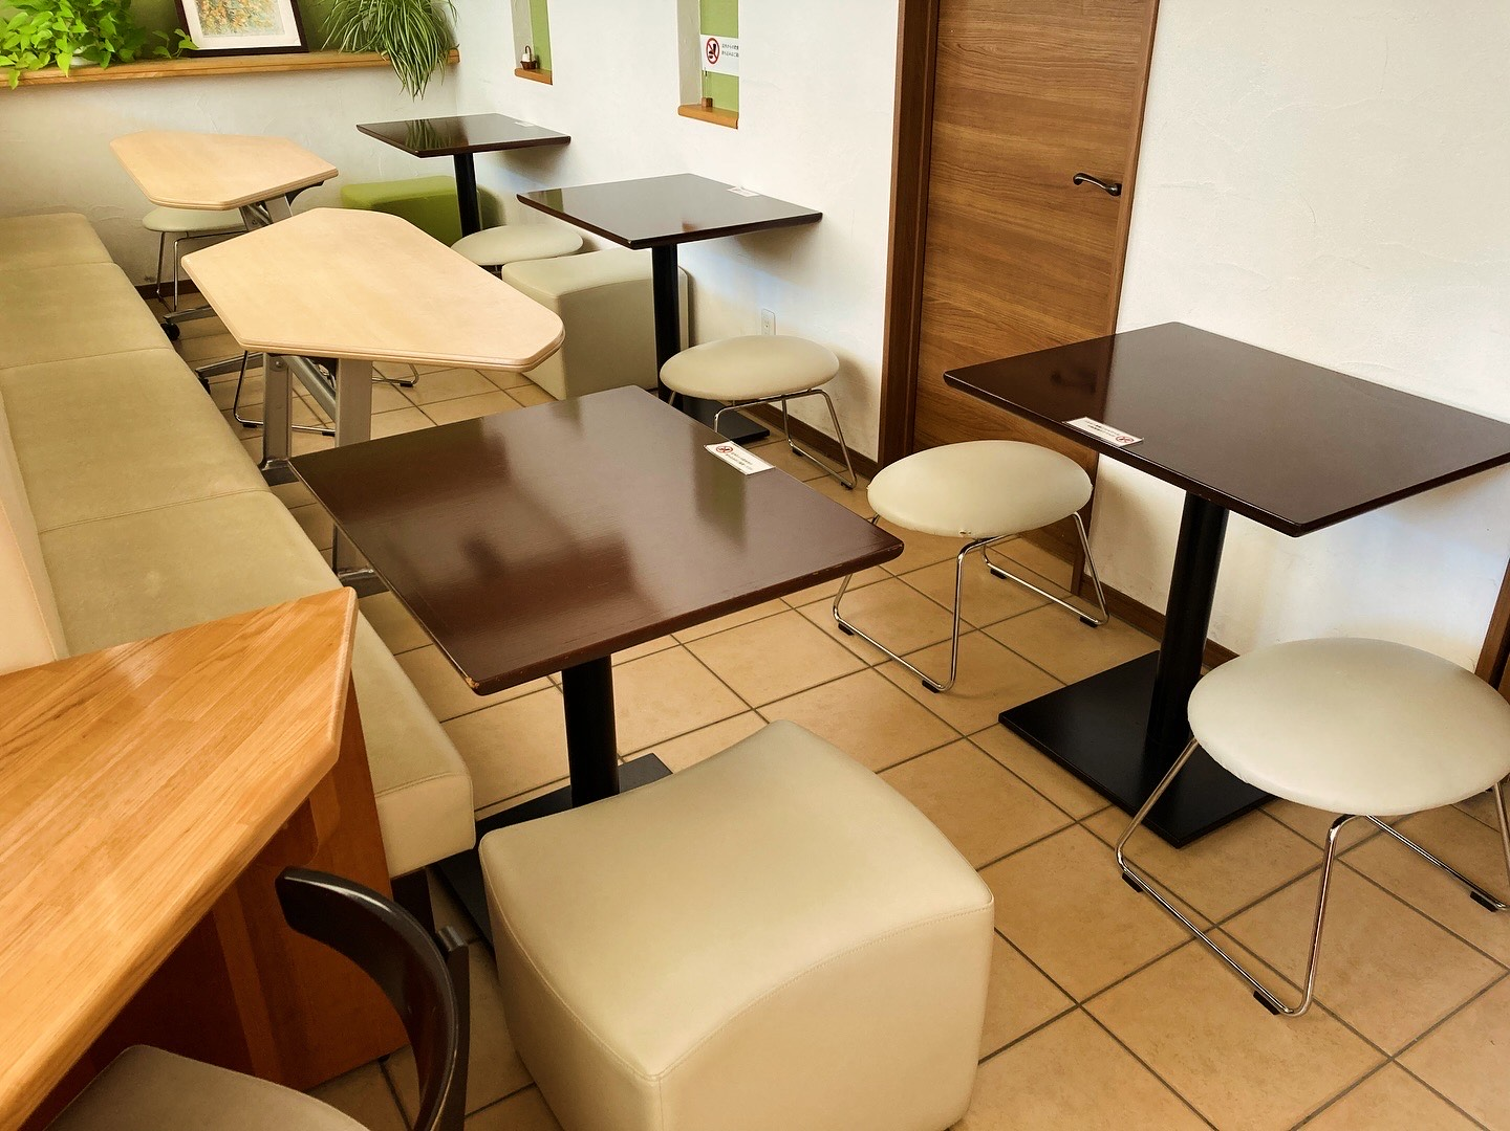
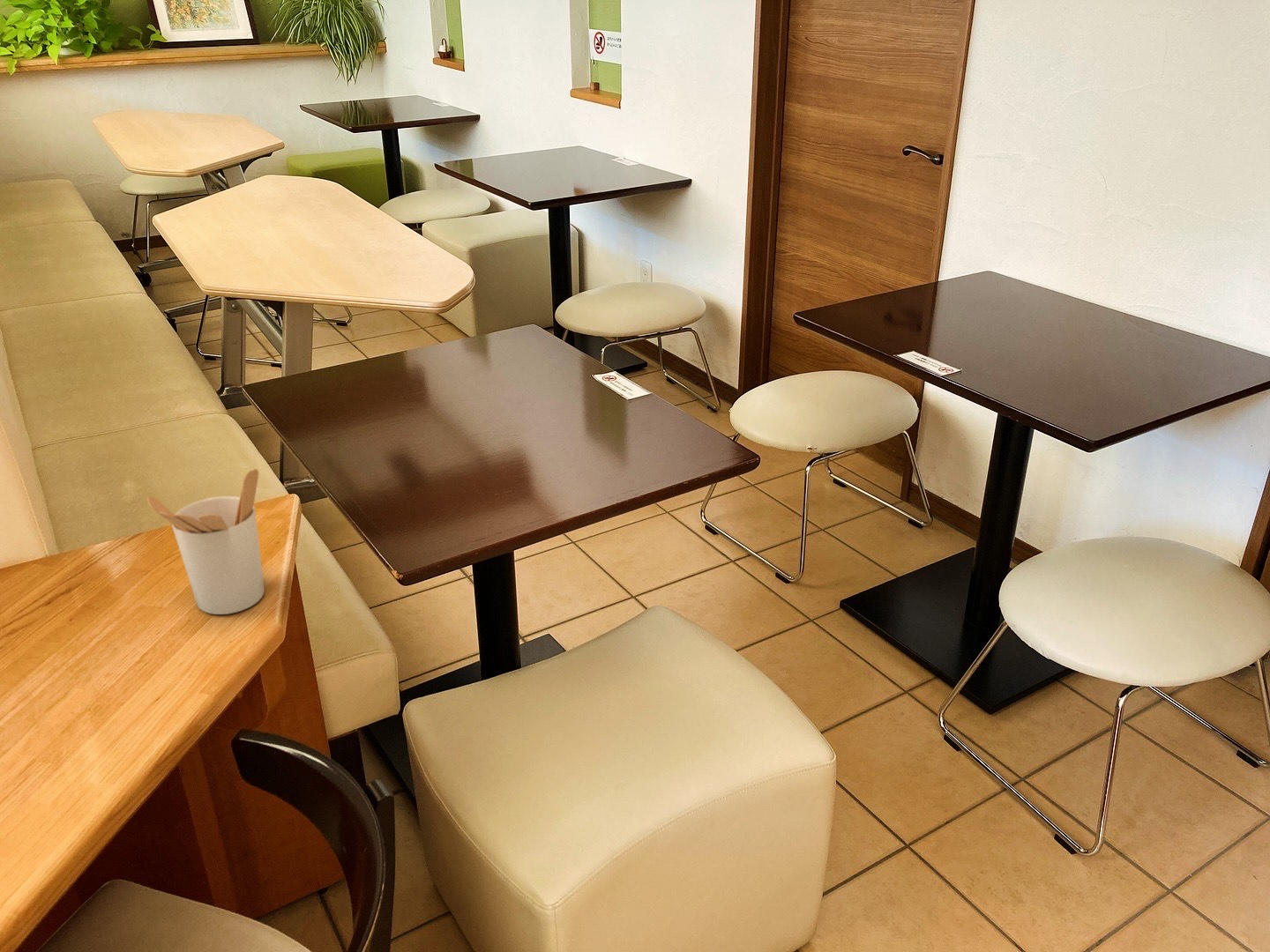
+ utensil holder [146,468,265,615]
